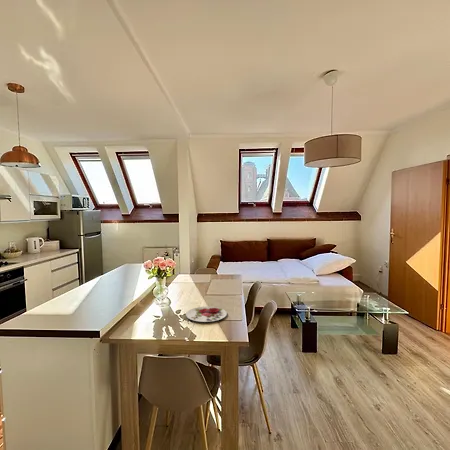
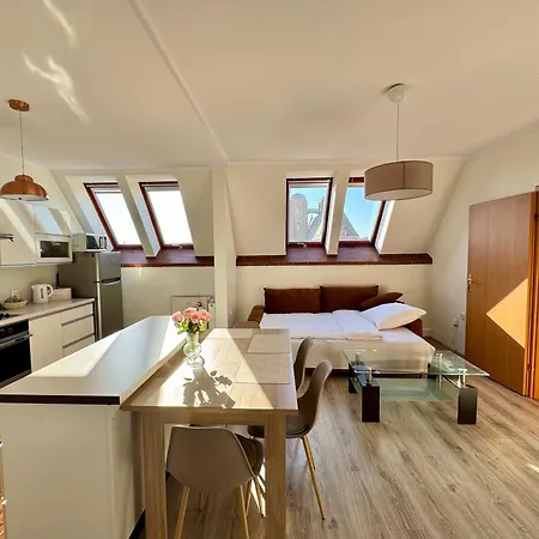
- plate [185,305,228,323]
